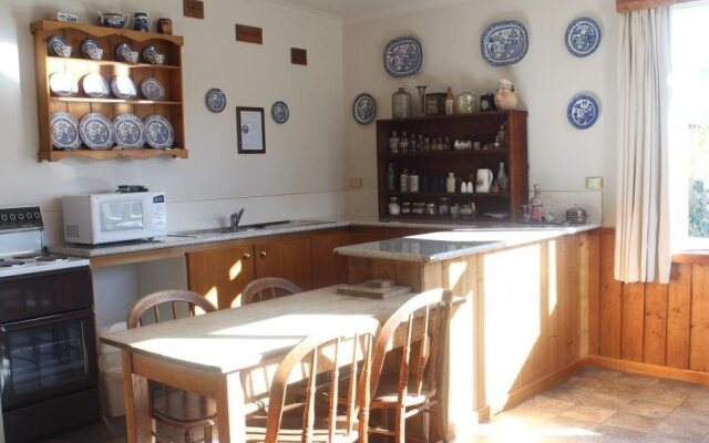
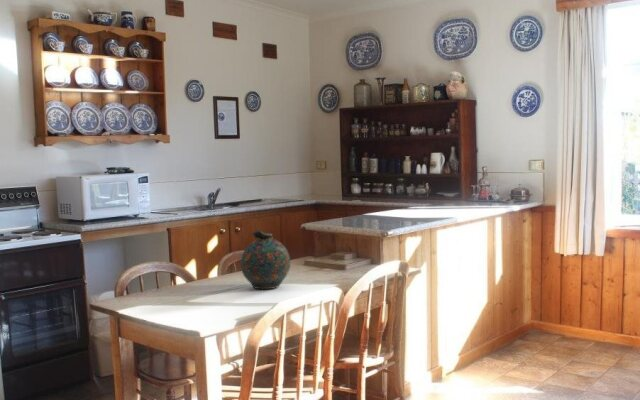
+ snuff bottle [239,229,291,290]
